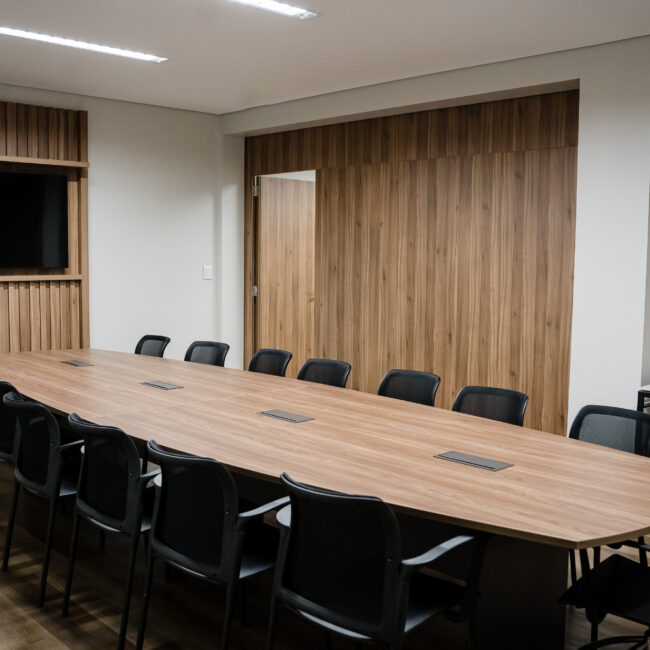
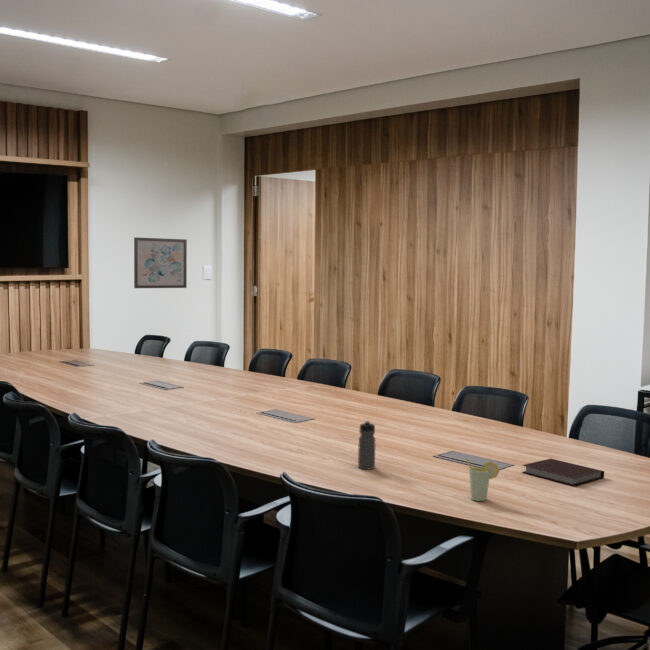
+ cup [465,457,500,502]
+ notebook [522,458,605,487]
+ wall art [133,236,188,289]
+ water bottle [357,420,377,471]
